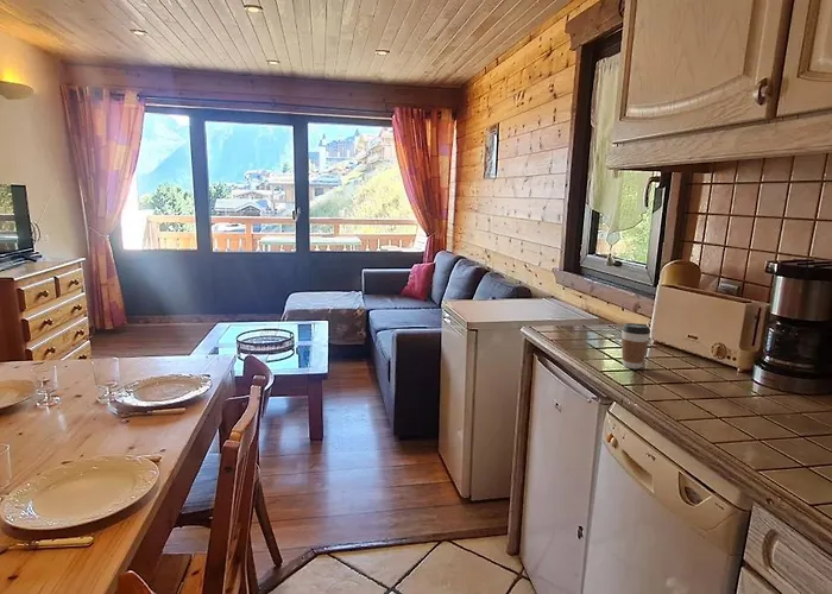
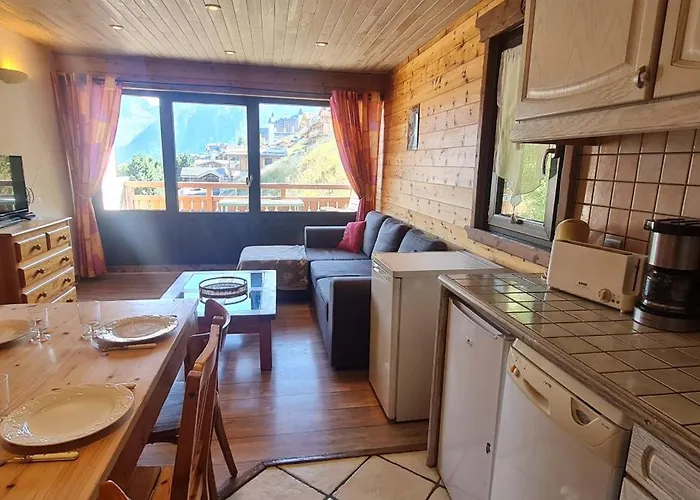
- coffee cup [620,322,651,369]
